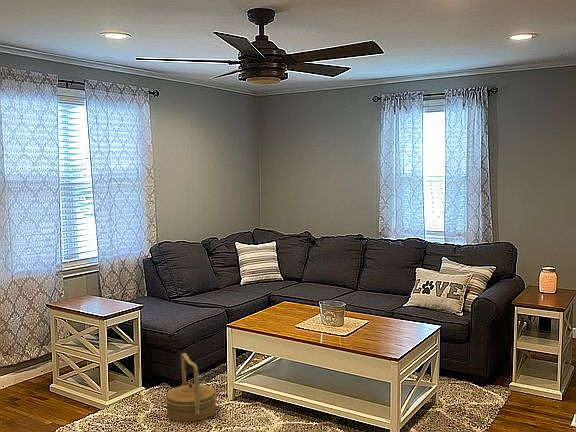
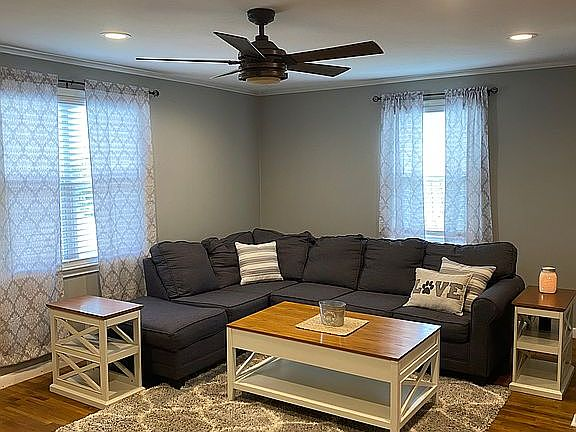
- basket [164,352,217,422]
